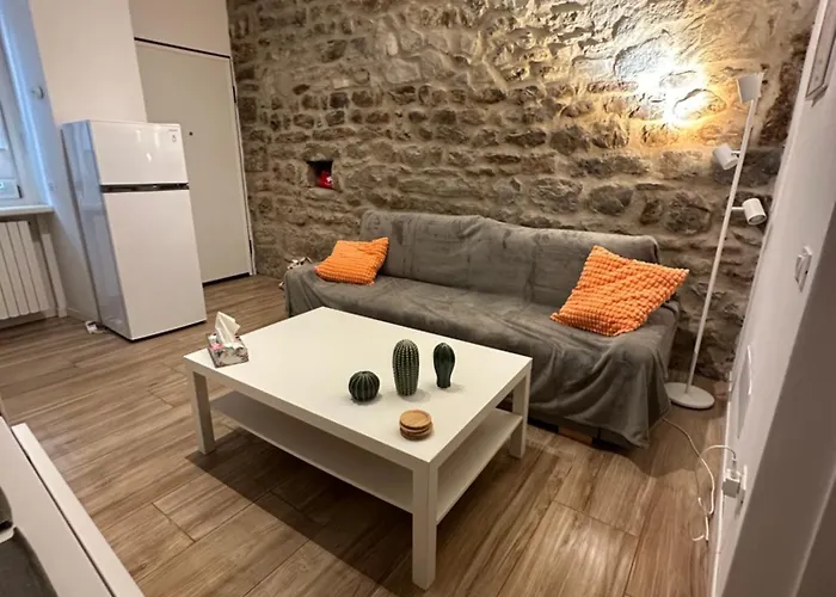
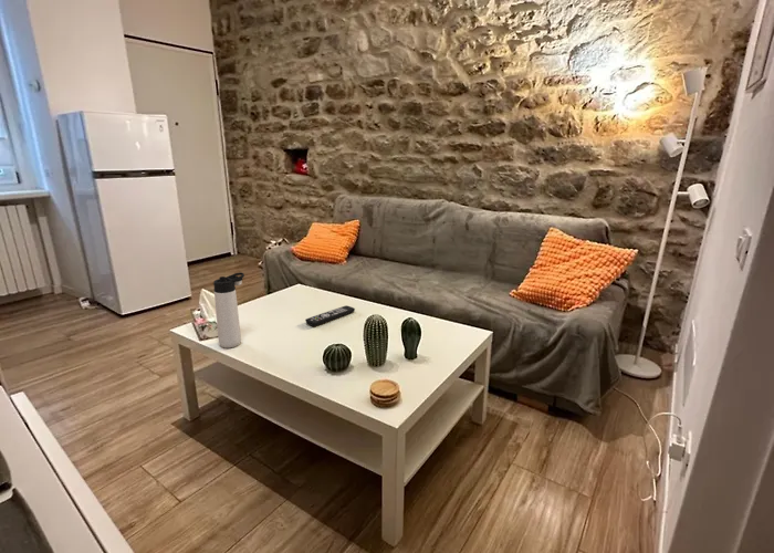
+ remote control [304,304,356,327]
+ thermos bottle [212,271,245,349]
